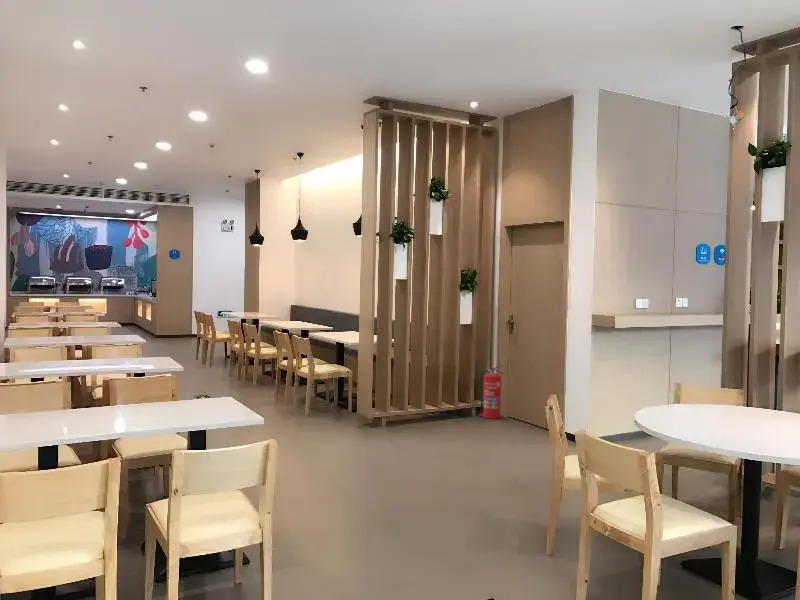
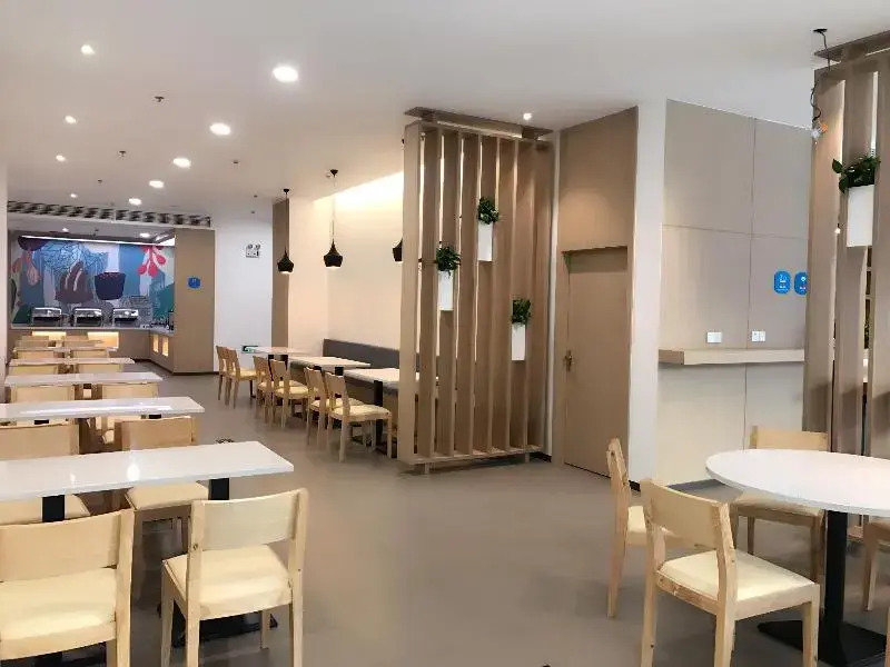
- fire extinguisher [478,365,504,420]
